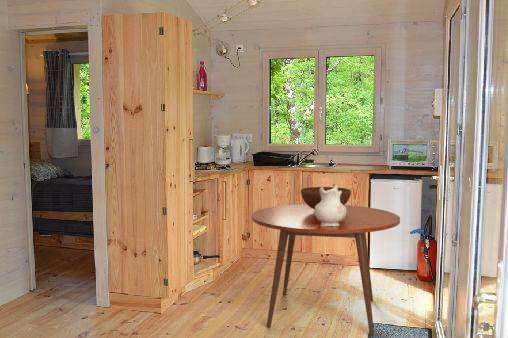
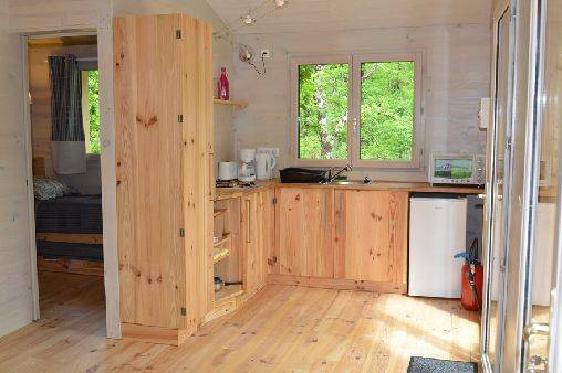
- dining table [251,203,401,337]
- ceramic pitcher [314,183,346,226]
- fruit bowl [300,186,352,210]
